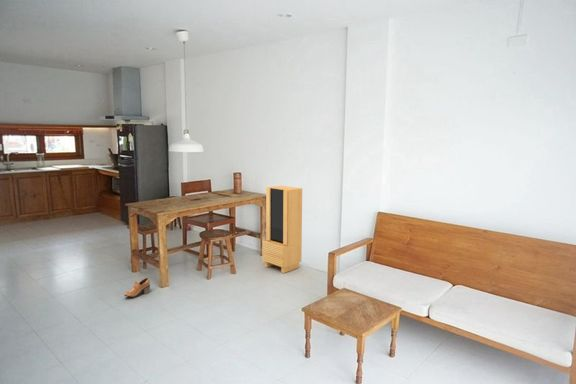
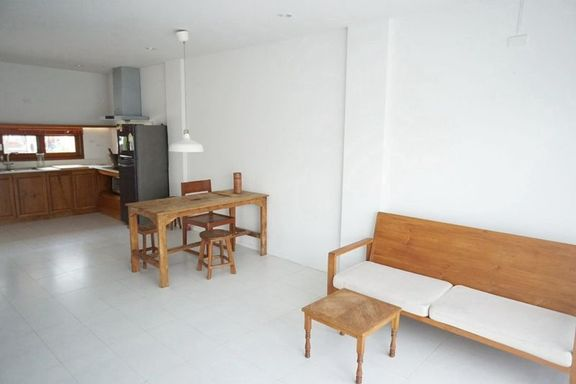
- storage cabinet [261,185,303,274]
- shoe [123,277,151,298]
